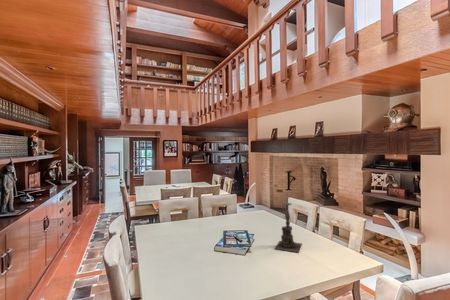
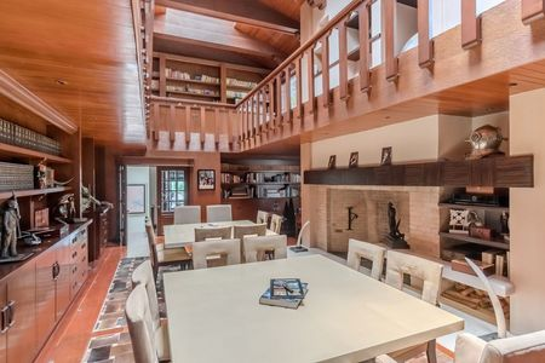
- candle holder [273,200,303,253]
